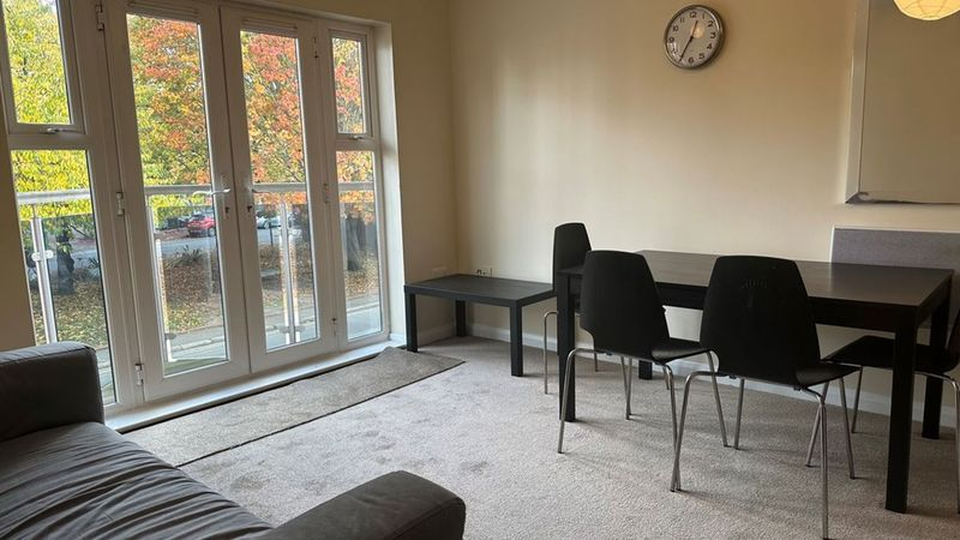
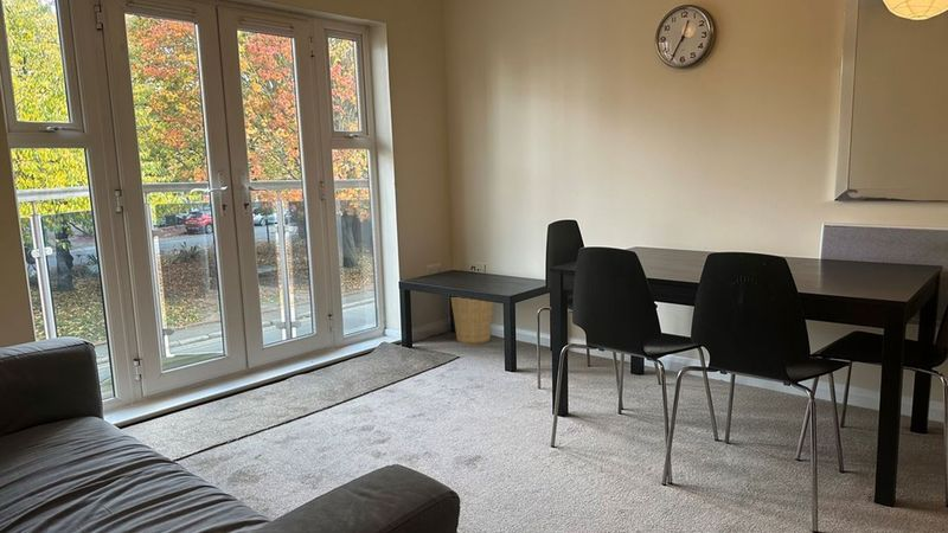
+ basket [450,296,494,345]
